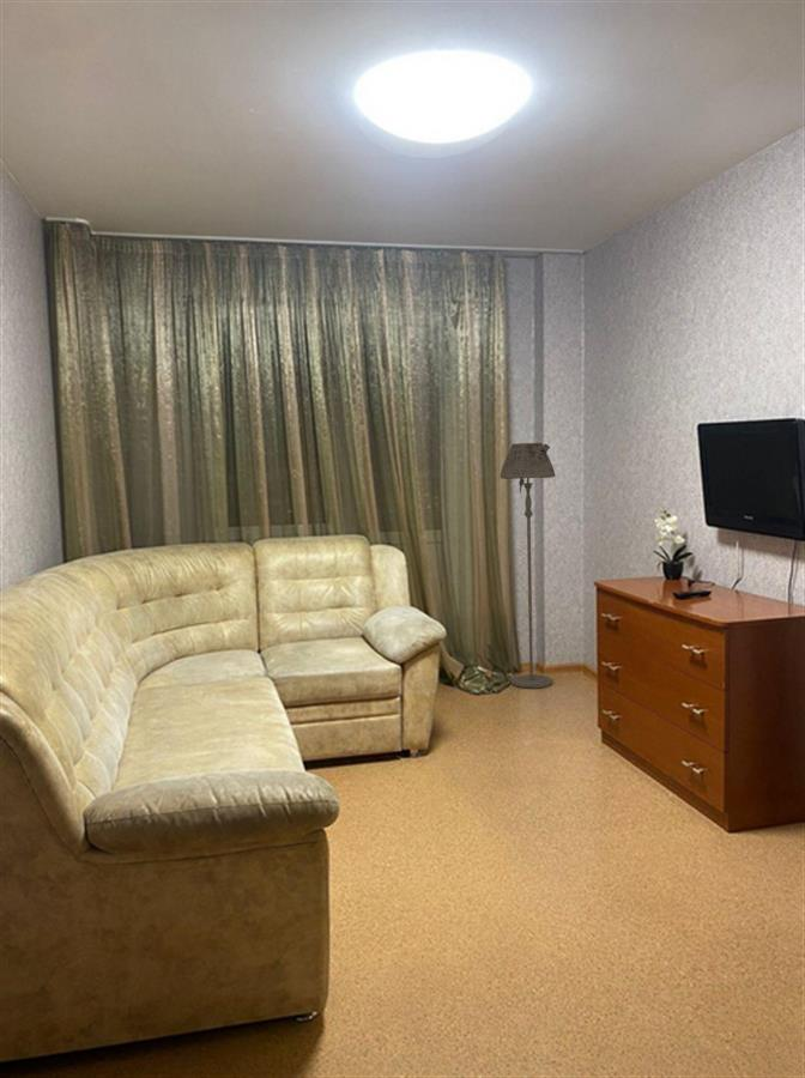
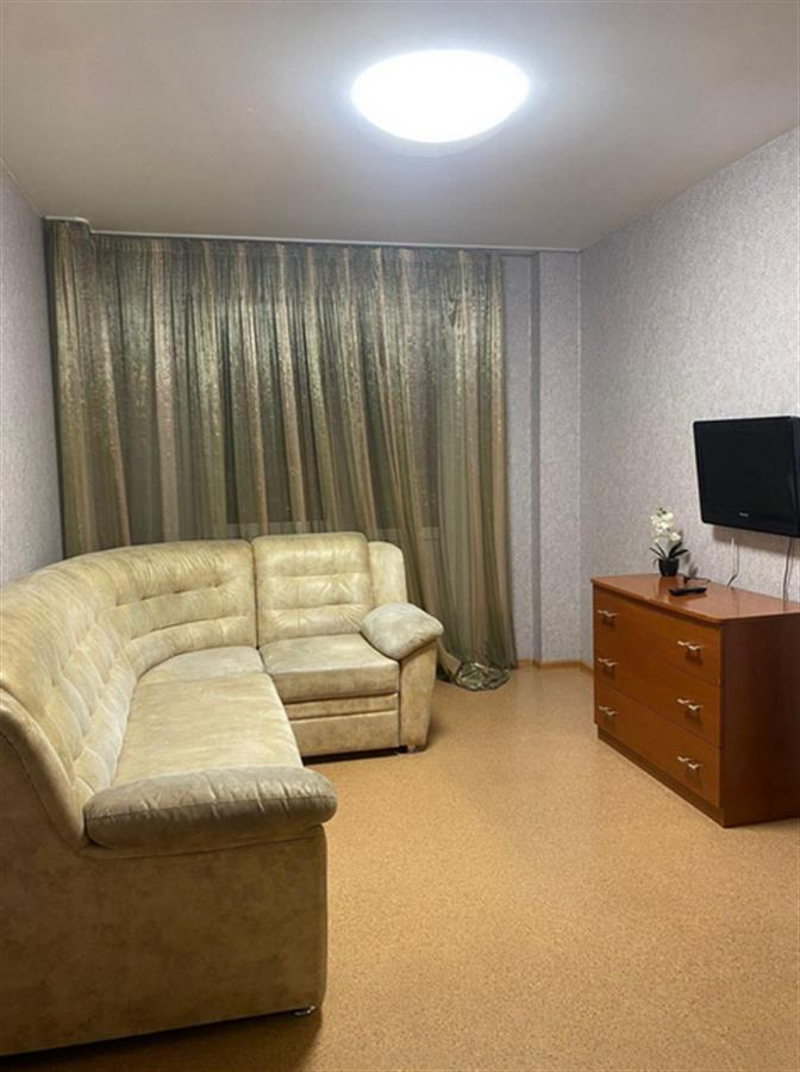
- floor lamp [500,442,556,690]
